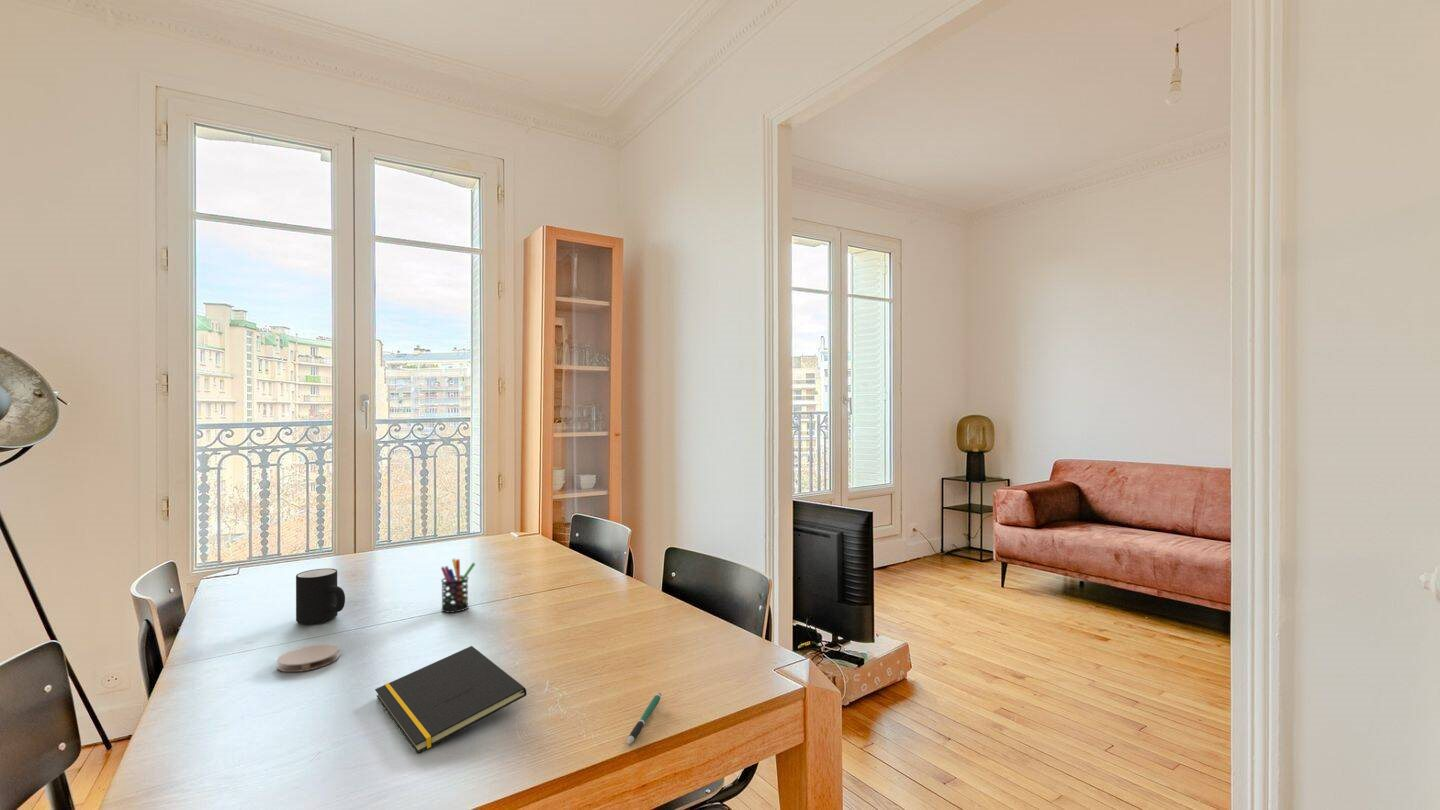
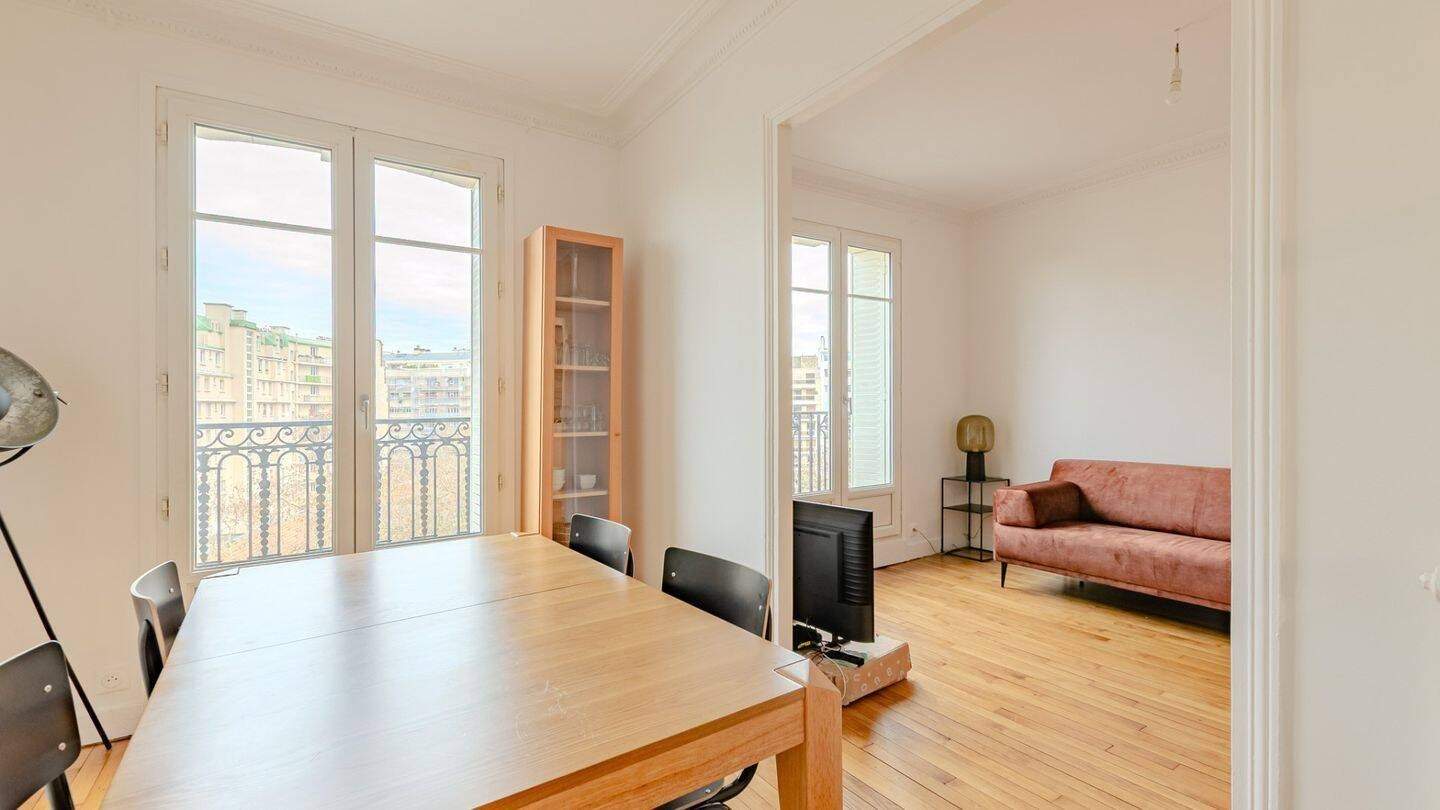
- mug [295,568,346,625]
- pen holder [440,558,476,614]
- pen [626,692,662,746]
- coaster [276,643,340,673]
- notepad [374,645,528,754]
